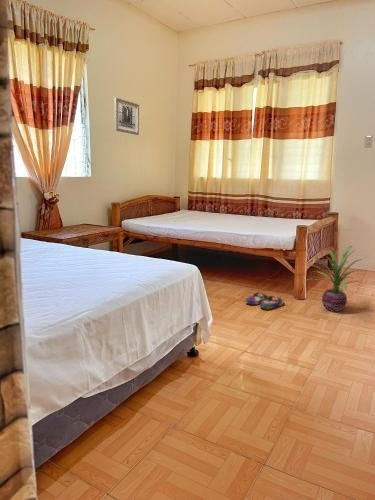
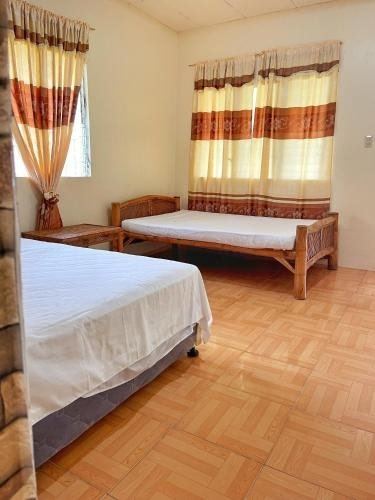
- decorative plant [304,245,375,313]
- wall art [113,97,140,136]
- slippers [244,291,284,310]
